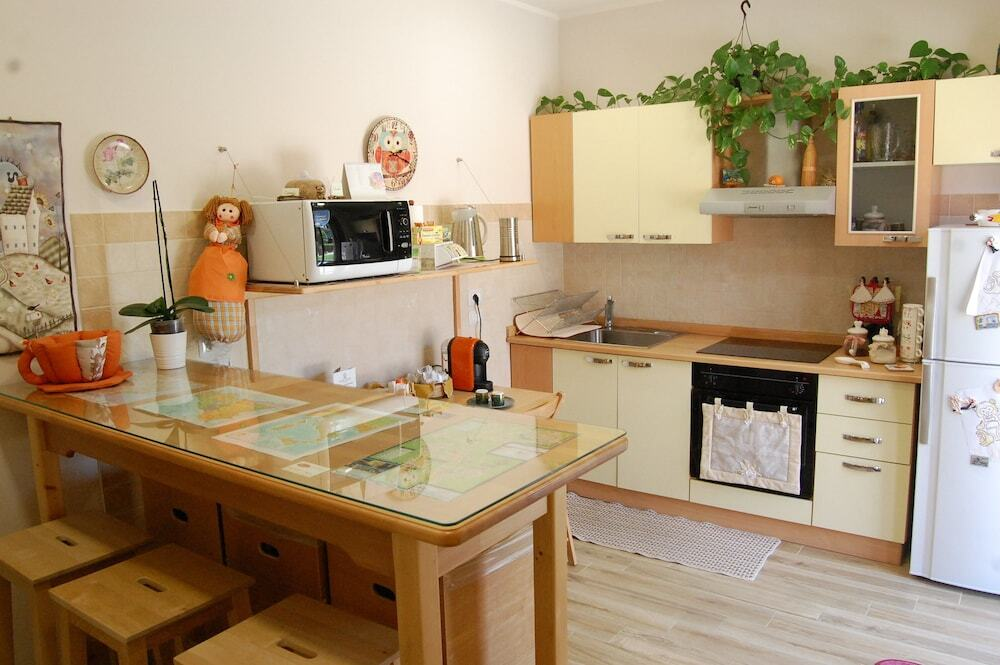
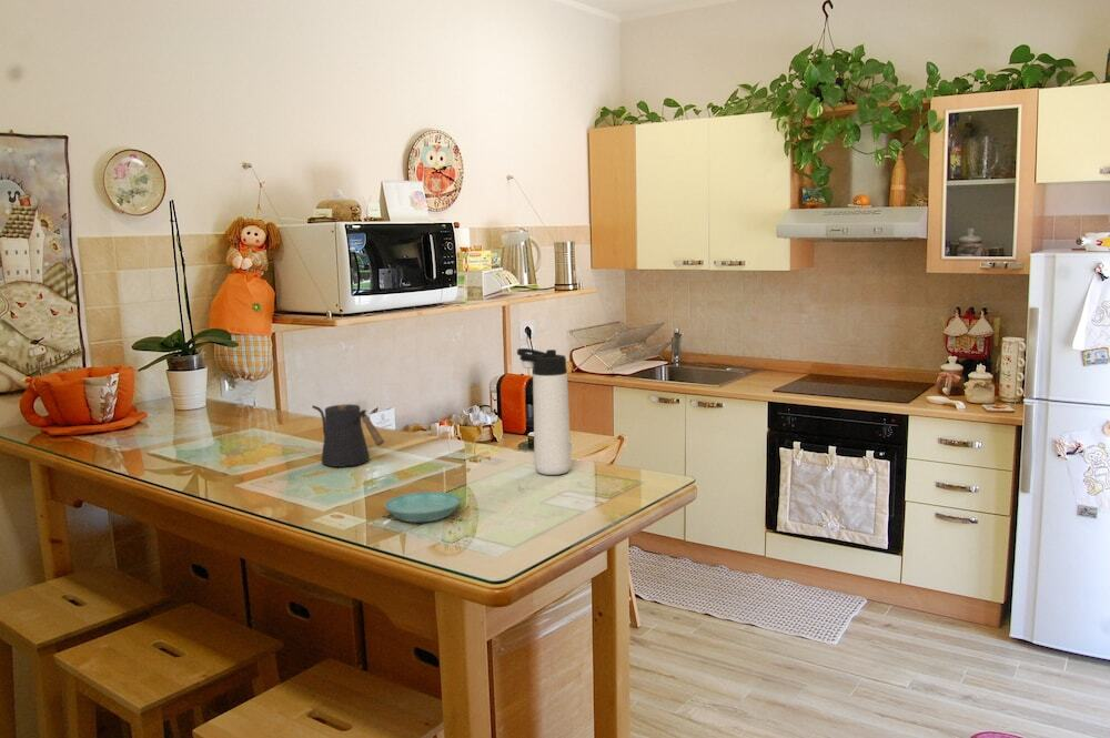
+ kettle [311,404,385,468]
+ saucer [383,491,462,523]
+ thermos bottle [516,347,572,476]
